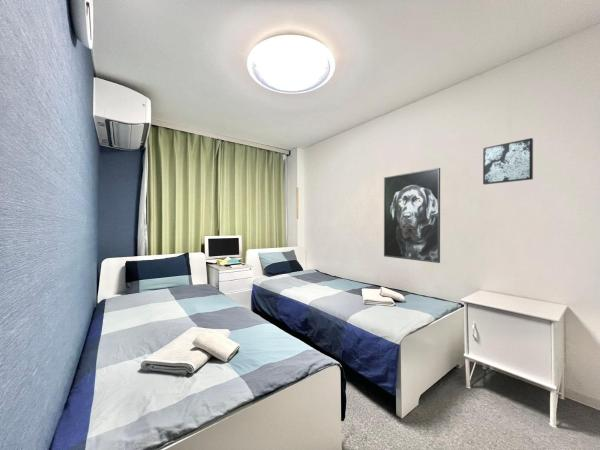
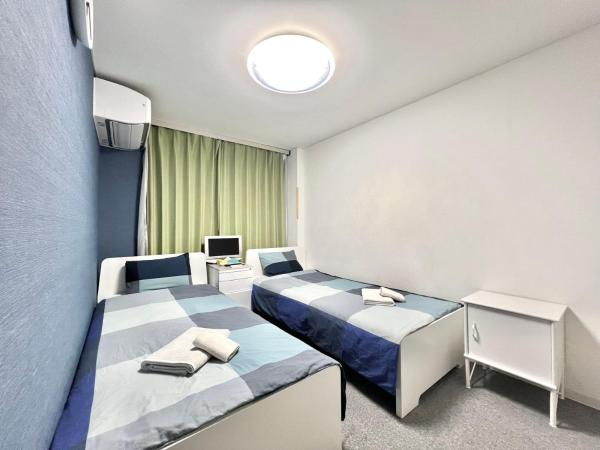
- wall art [482,137,534,185]
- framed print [383,167,441,264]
